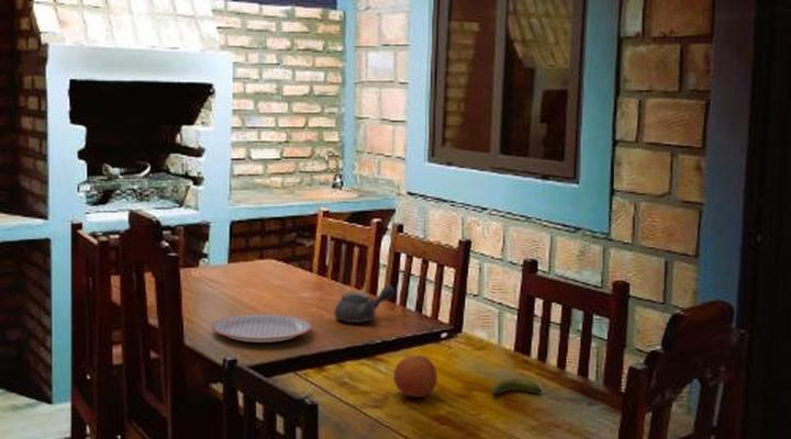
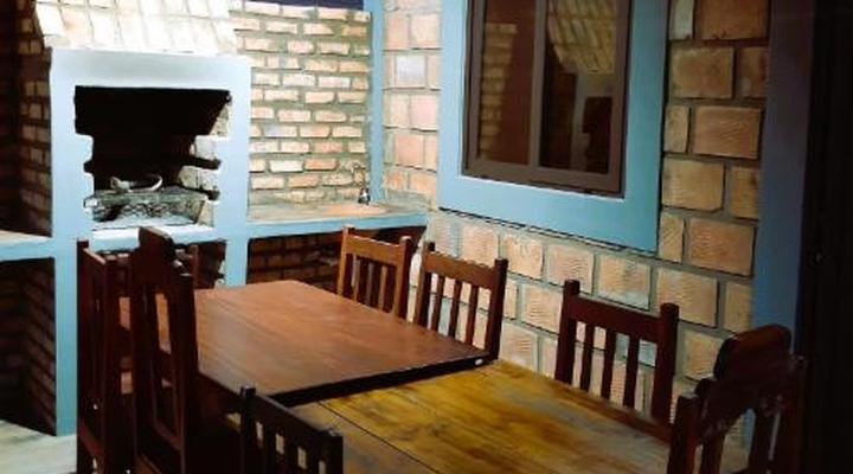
- plate [211,313,313,344]
- fruit [392,353,438,398]
- teapot [333,284,396,324]
- banana [490,378,543,398]
